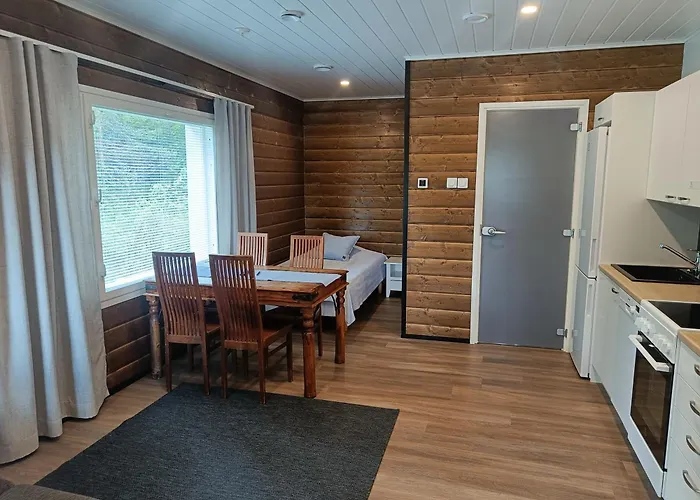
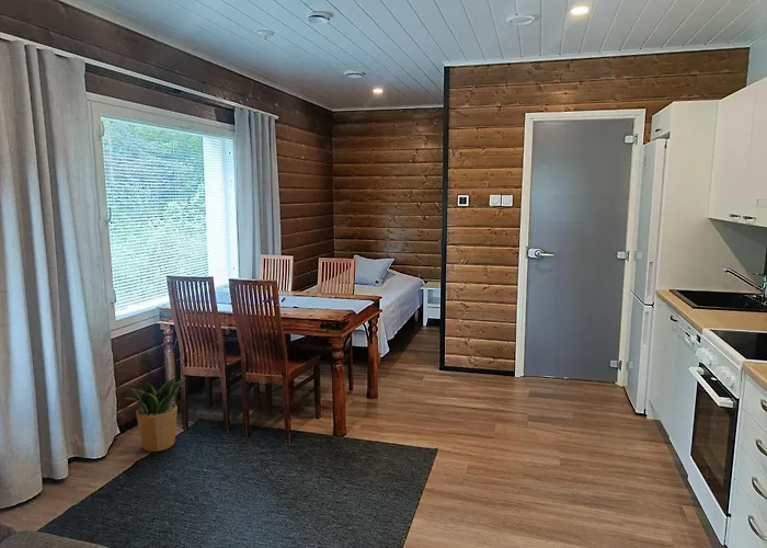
+ potted plant [124,377,187,453]
